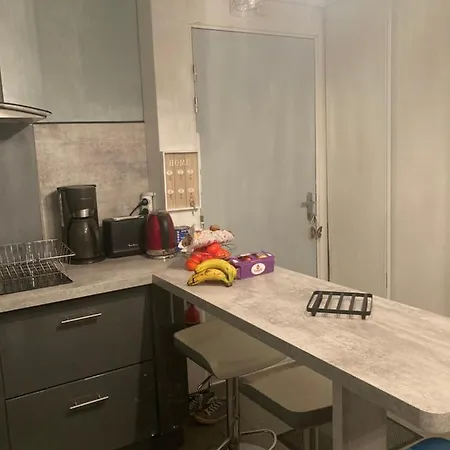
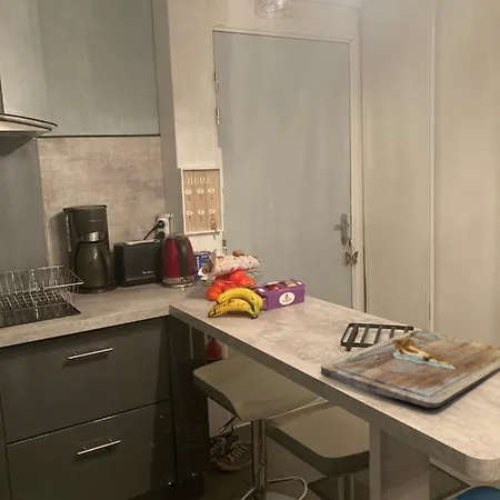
+ cutting board [320,329,500,409]
